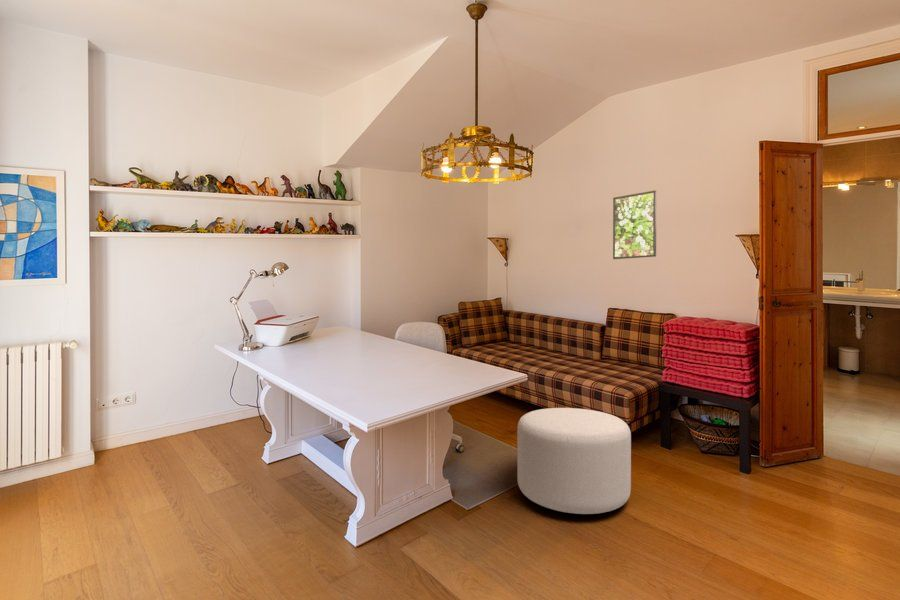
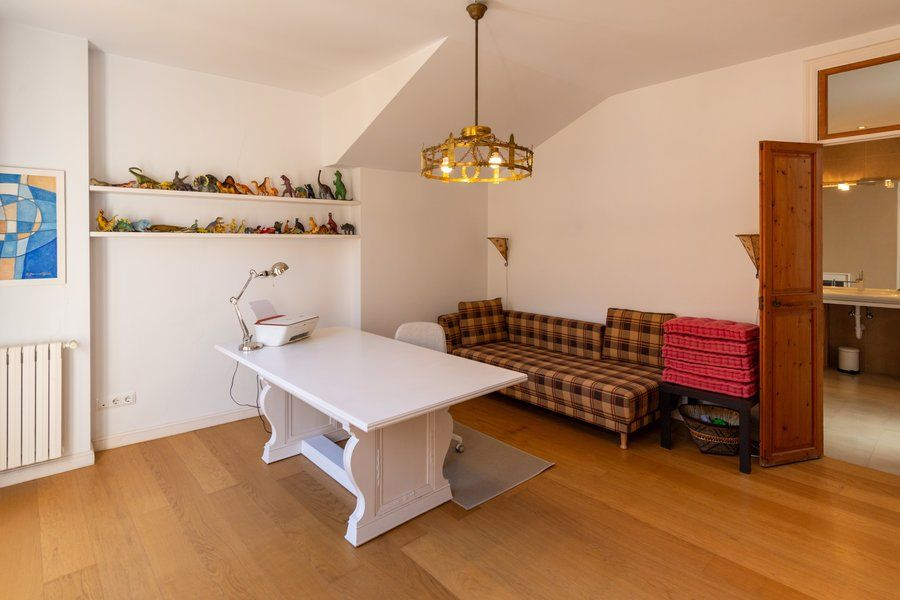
- ottoman [516,407,632,515]
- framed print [612,189,657,260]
